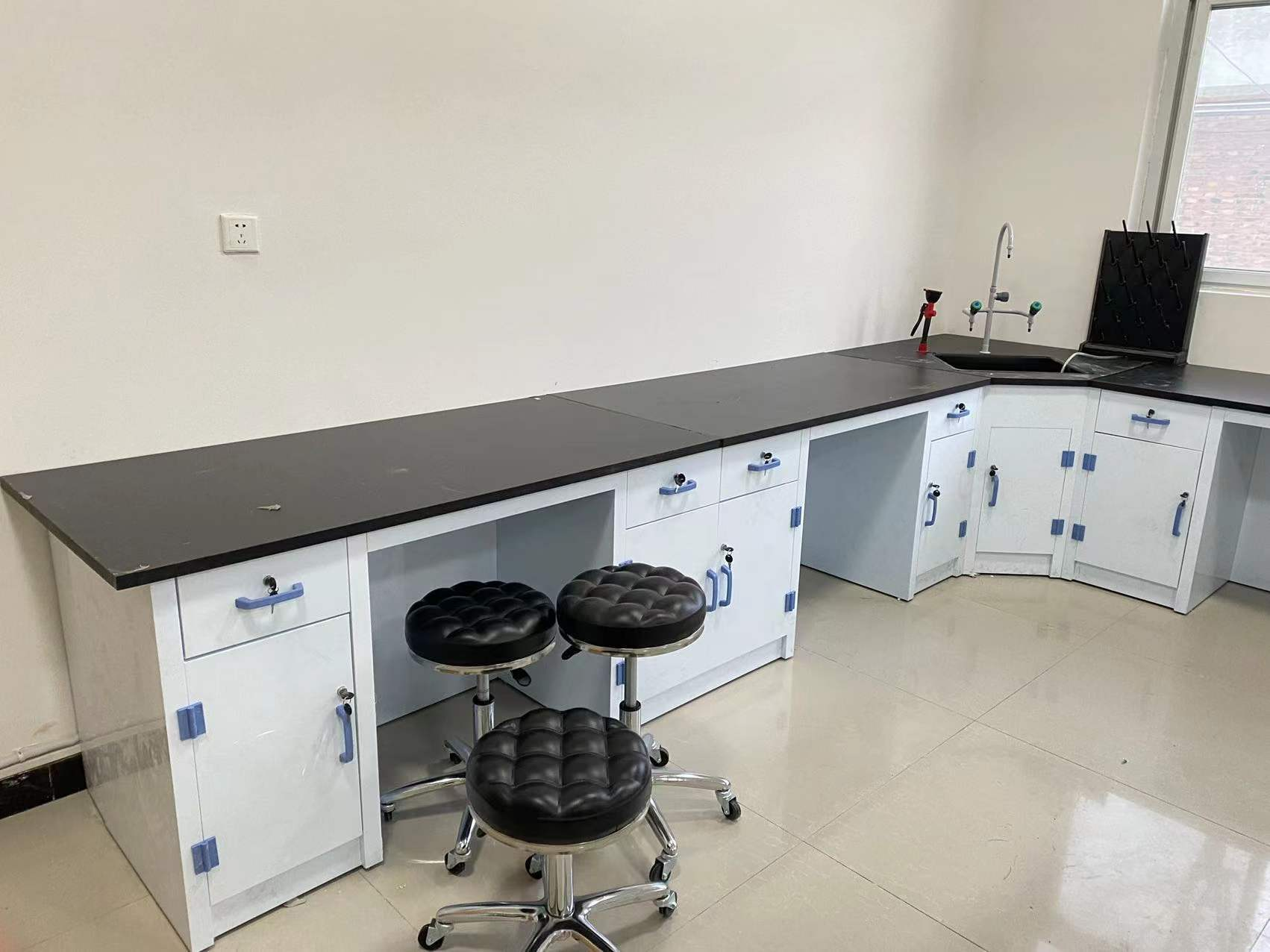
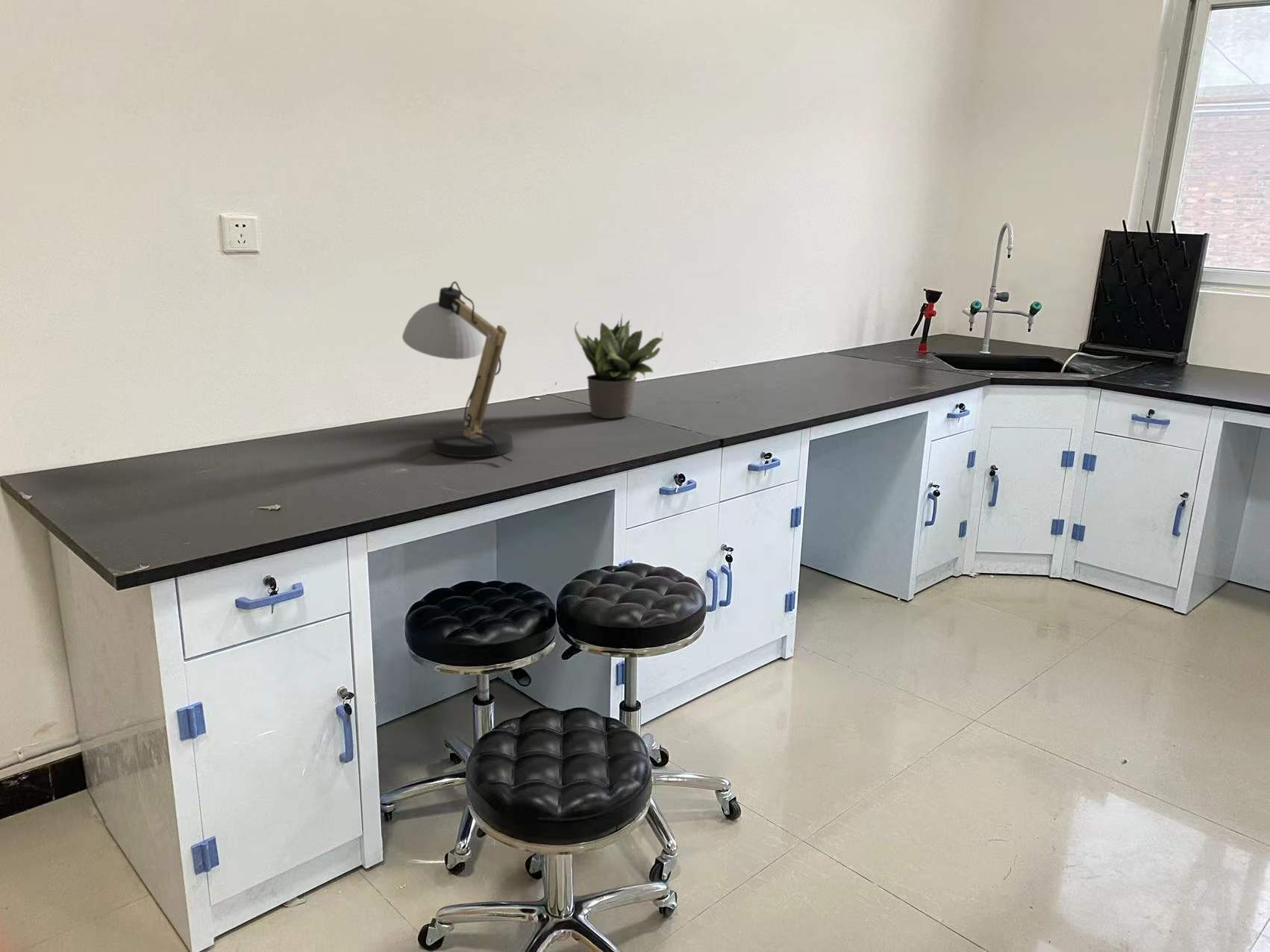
+ potted plant [574,313,664,419]
+ desk lamp [401,281,513,463]
